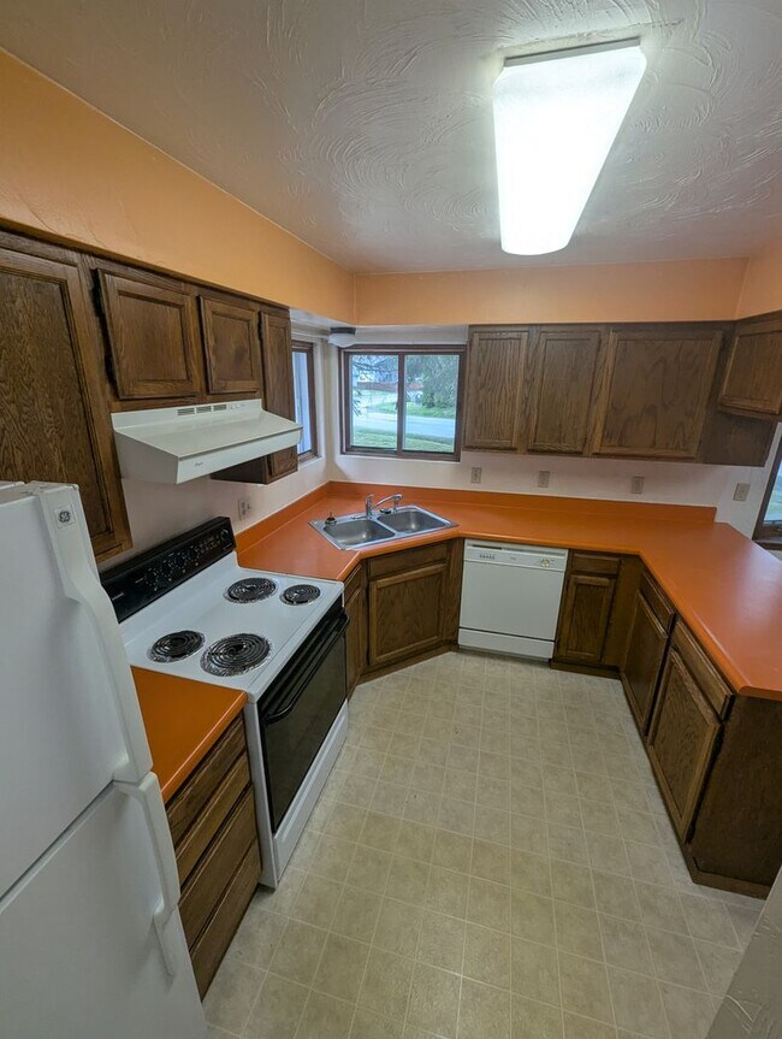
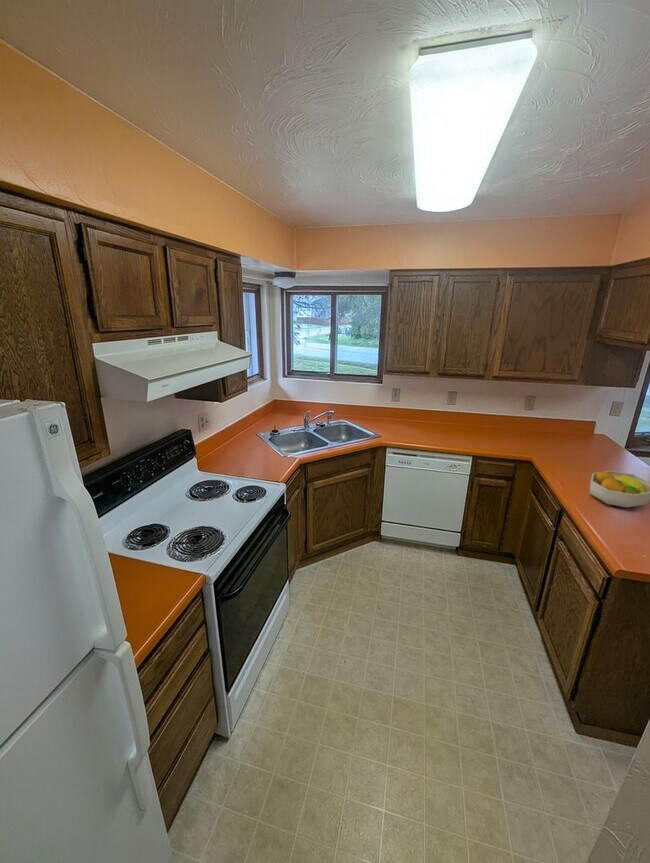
+ fruit bowl [588,470,650,508]
